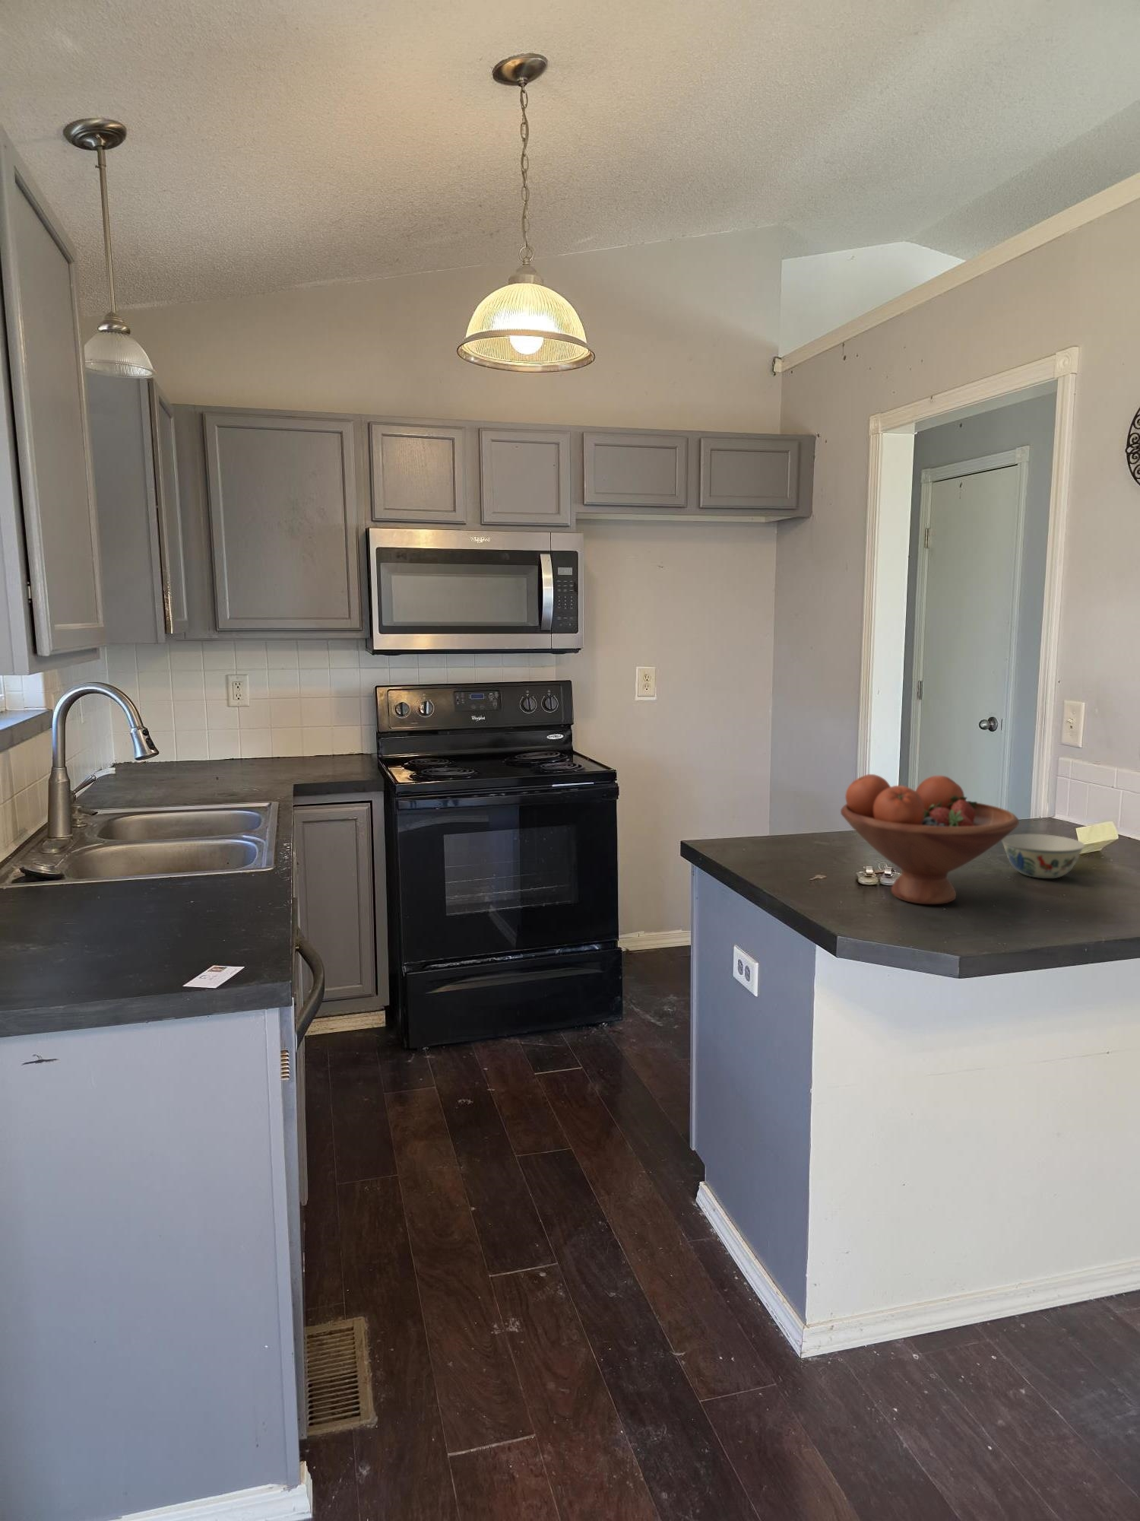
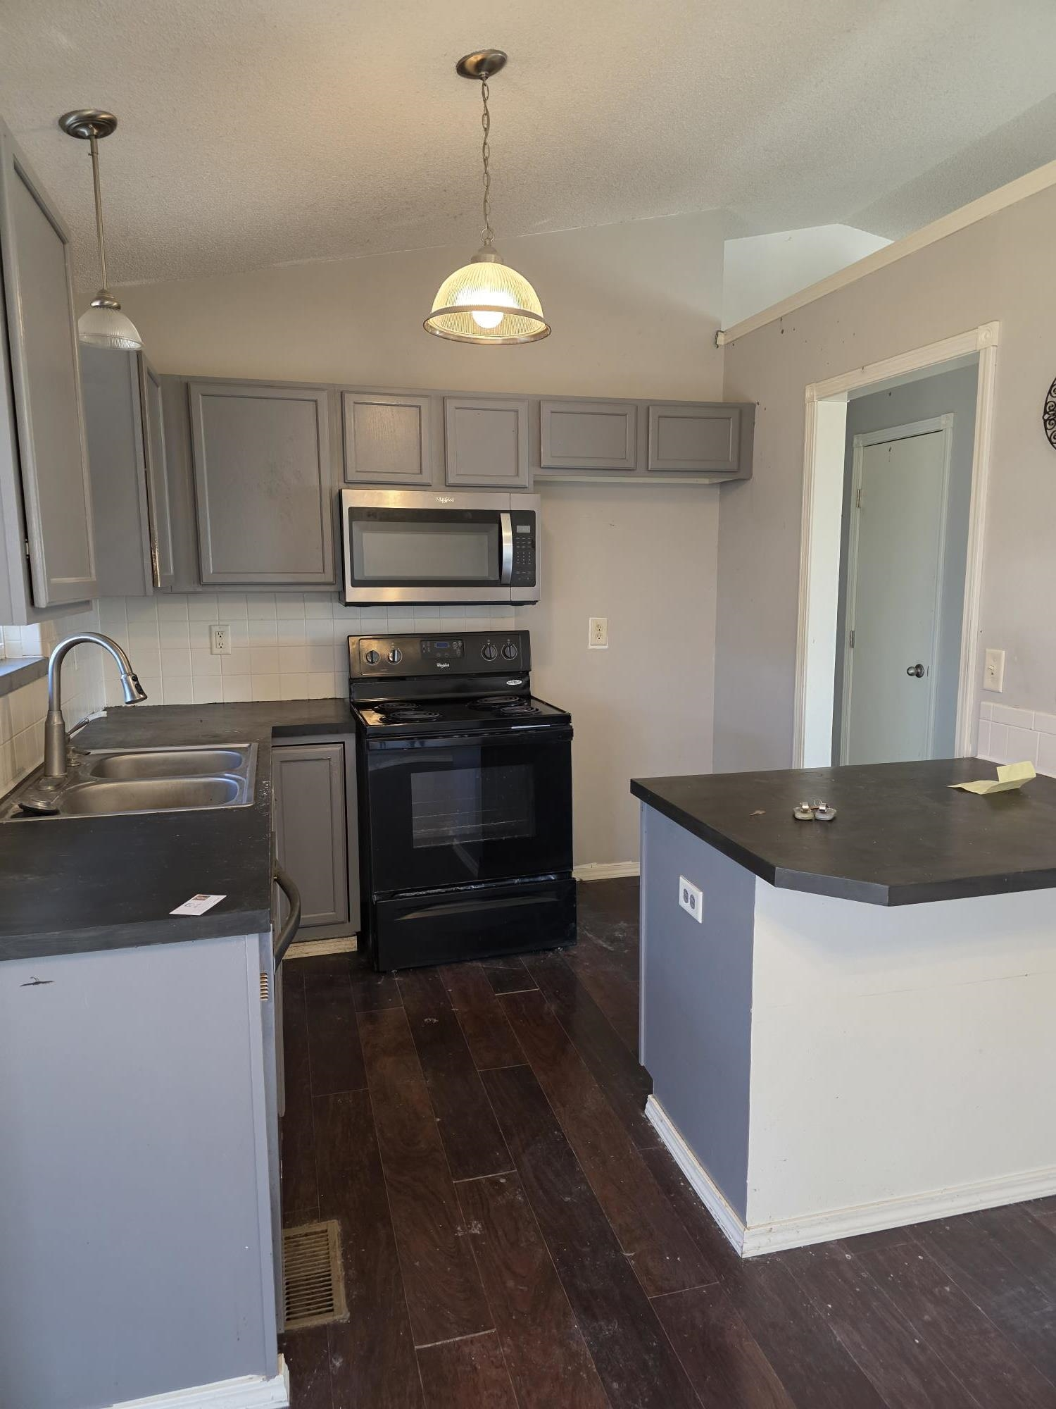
- fruit bowl [839,774,1020,905]
- chinaware [1001,834,1085,879]
